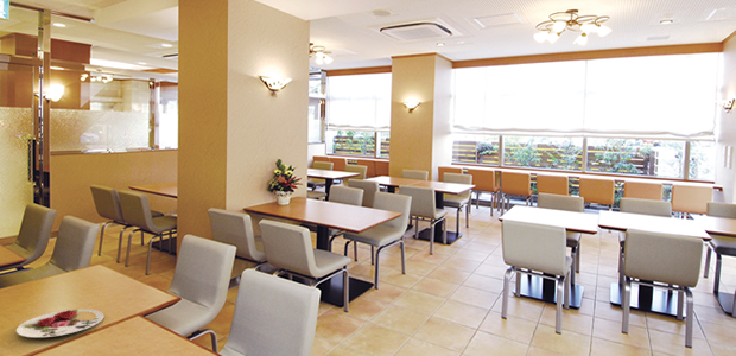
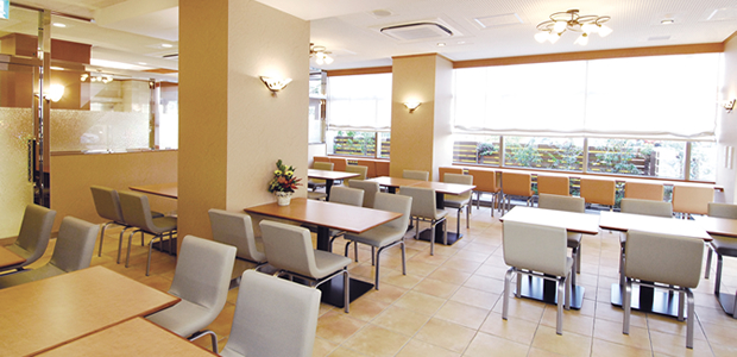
- plate [15,309,106,338]
